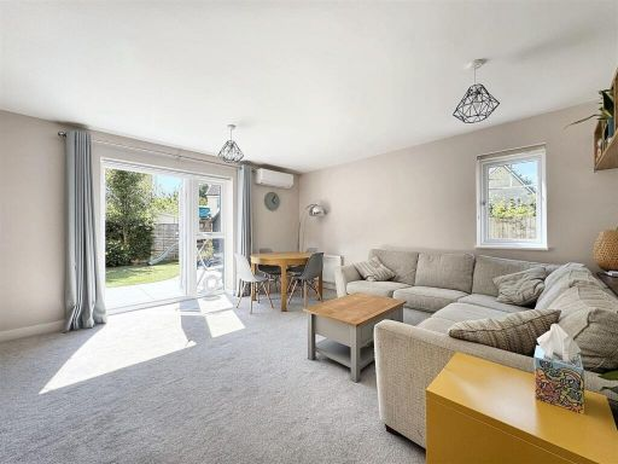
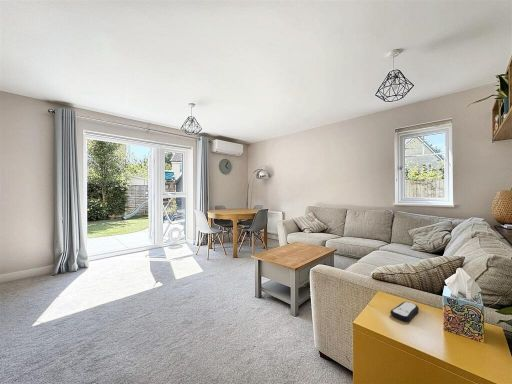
+ remote control [389,301,420,322]
